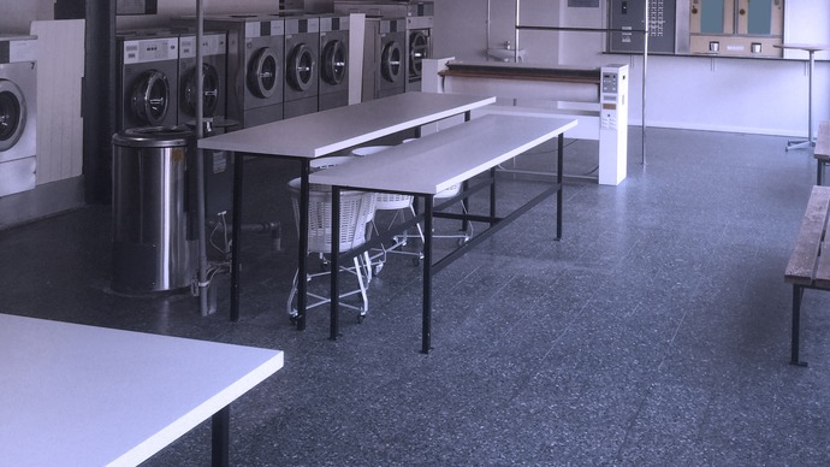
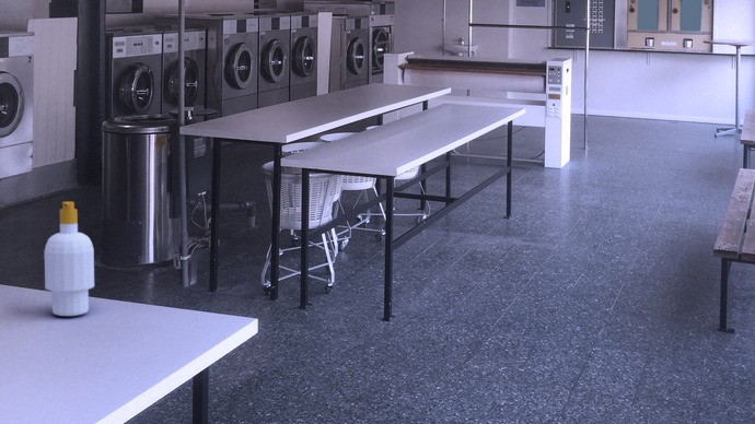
+ soap bottle [44,201,95,317]
